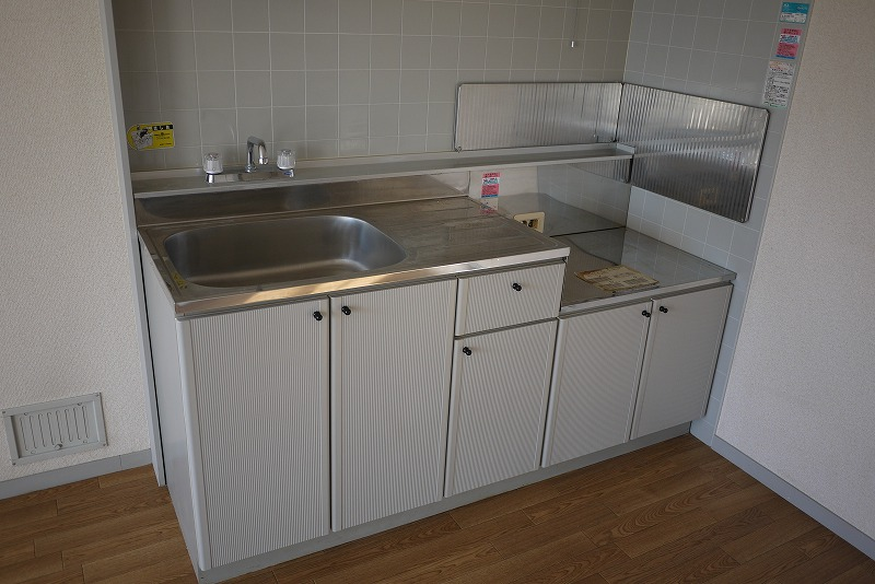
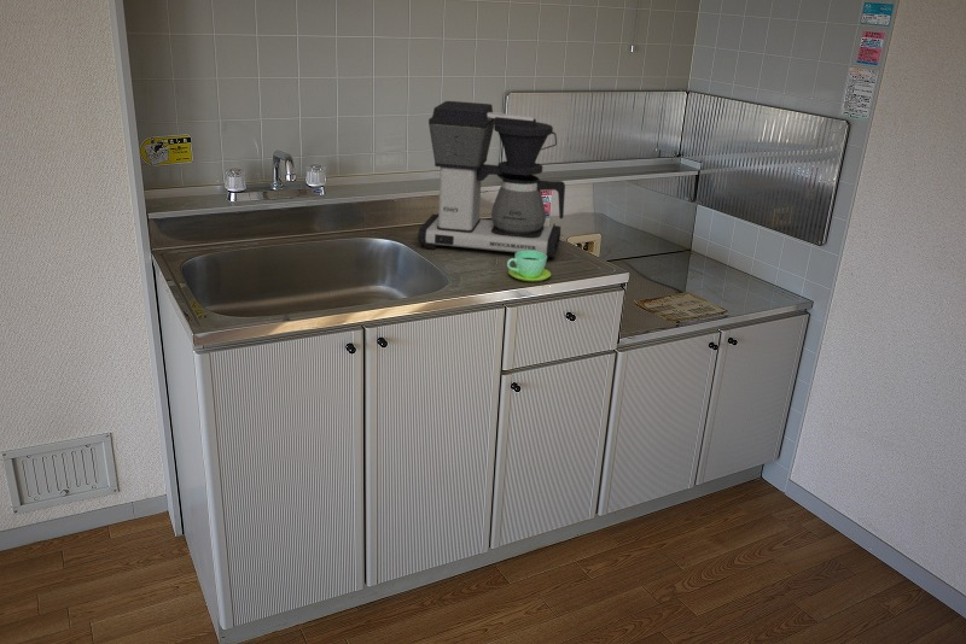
+ cup [506,251,552,282]
+ coffee maker [417,100,566,260]
